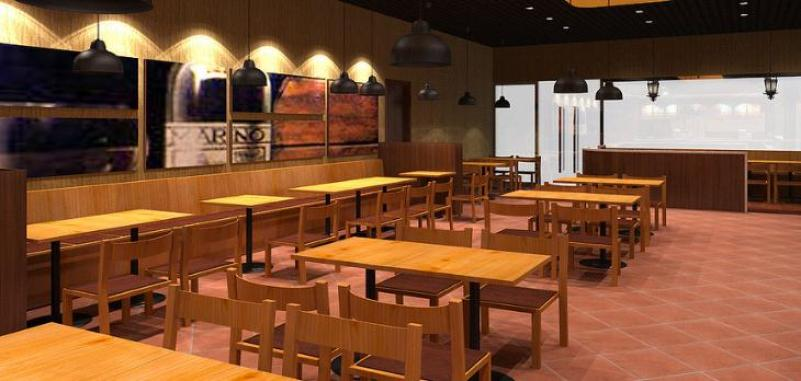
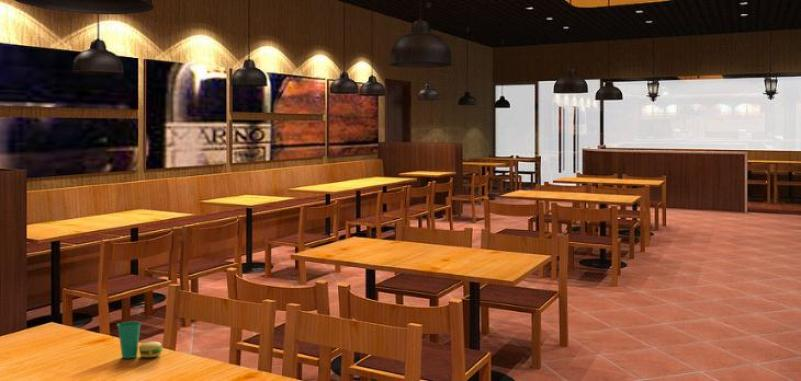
+ cup [116,321,164,359]
